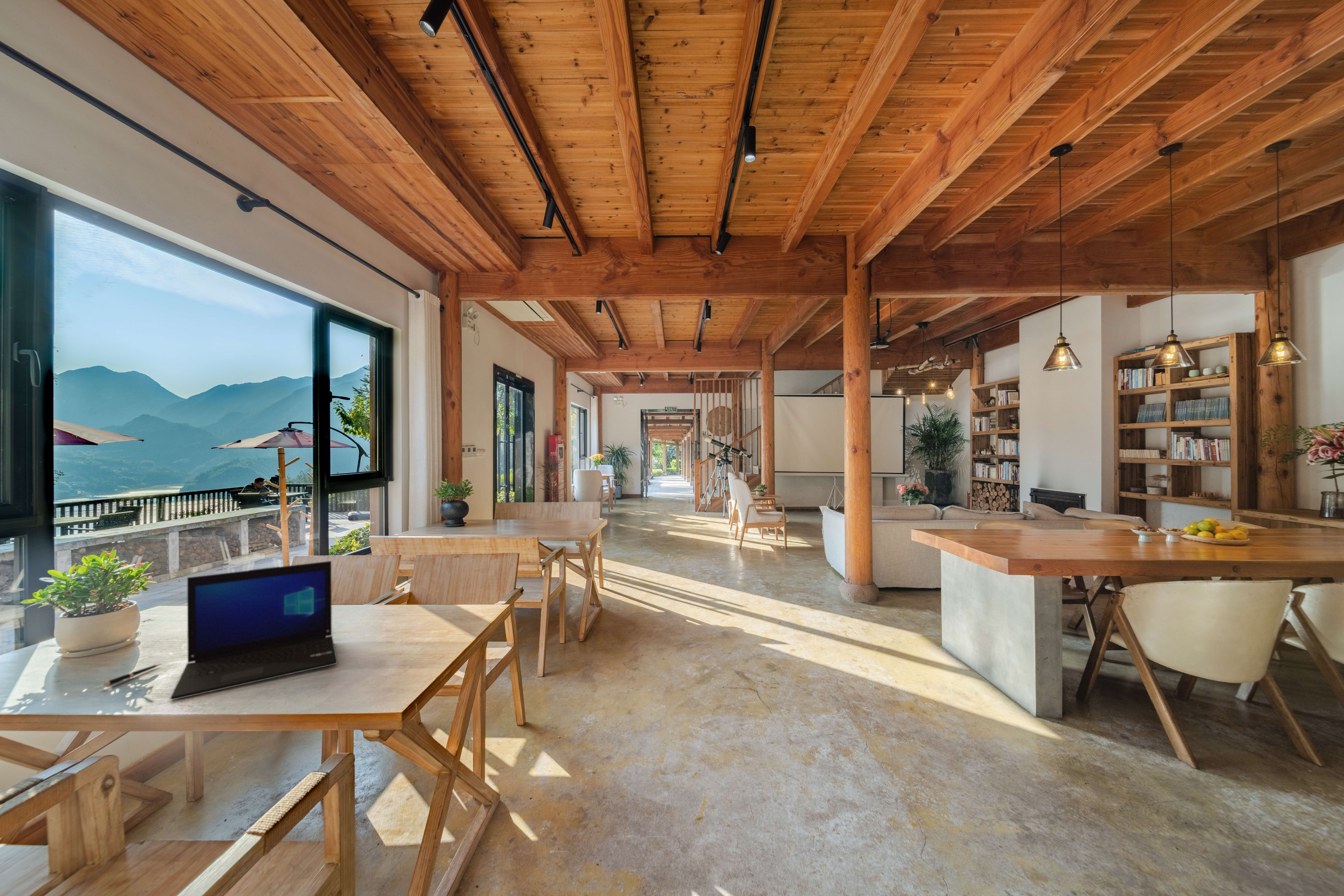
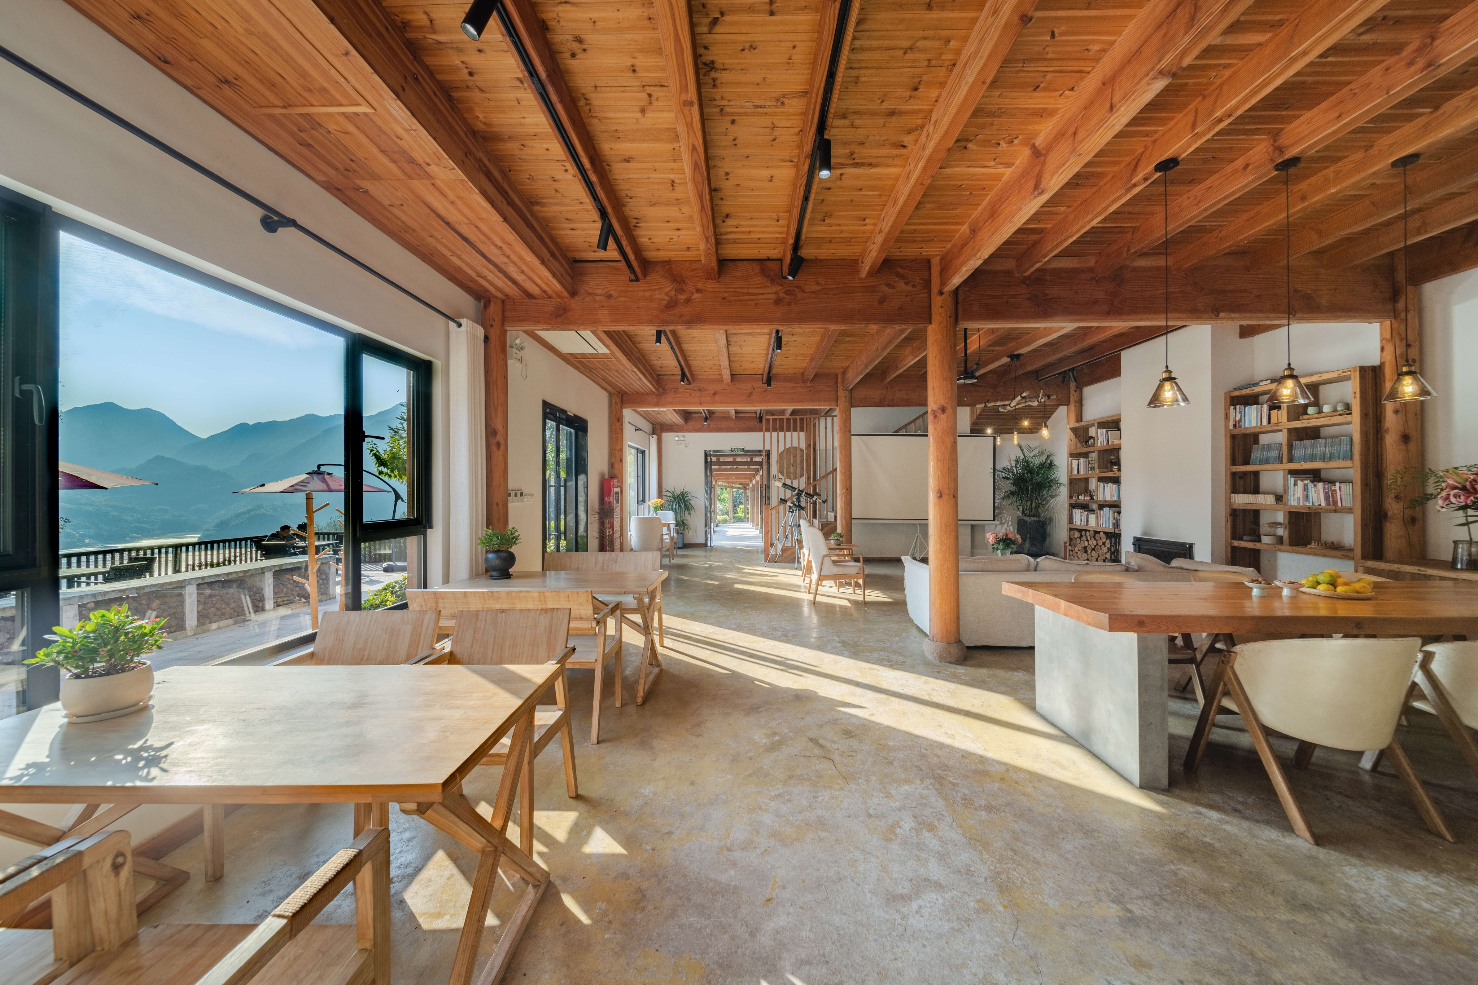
- pen [103,663,162,687]
- laptop [170,560,338,700]
